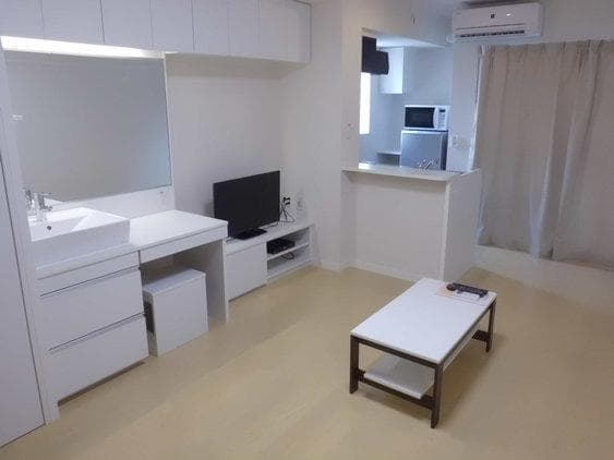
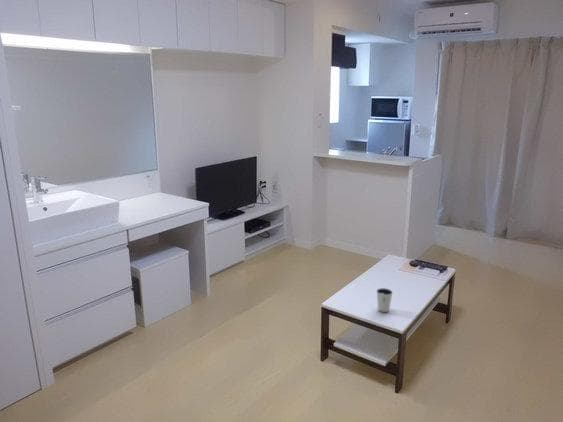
+ dixie cup [376,287,394,313]
